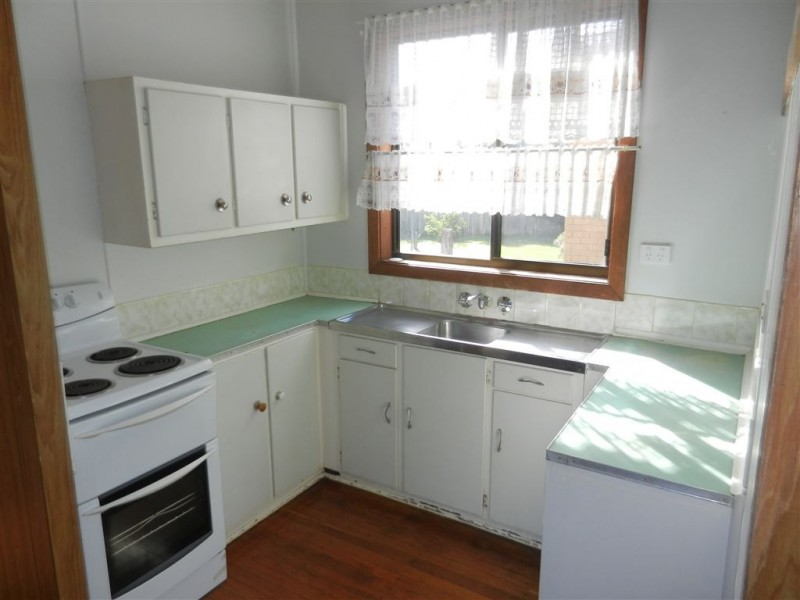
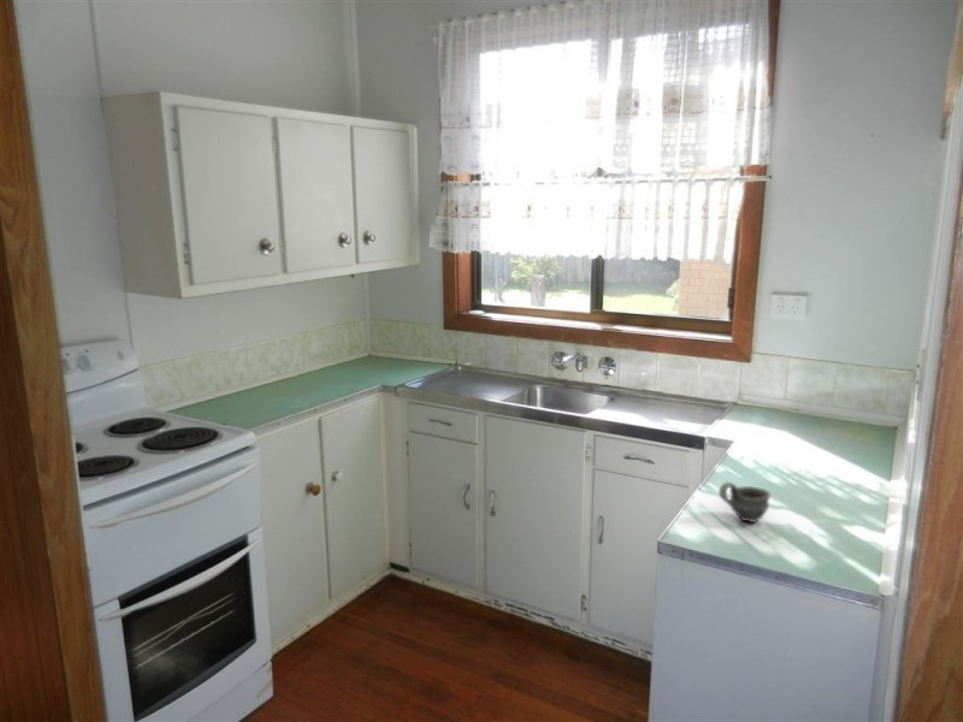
+ cup [717,481,772,523]
